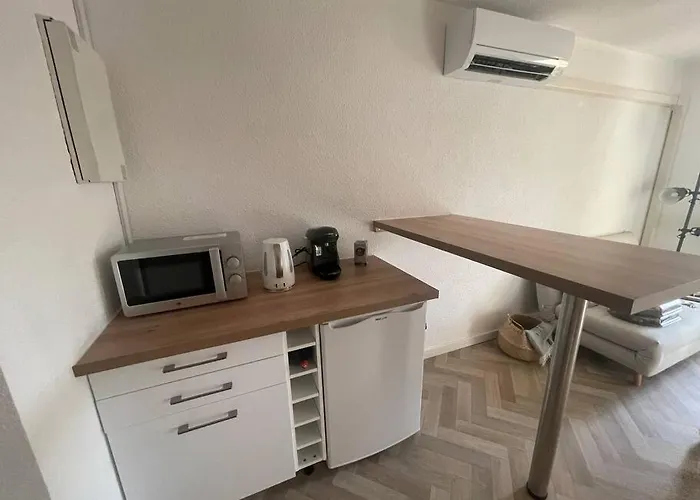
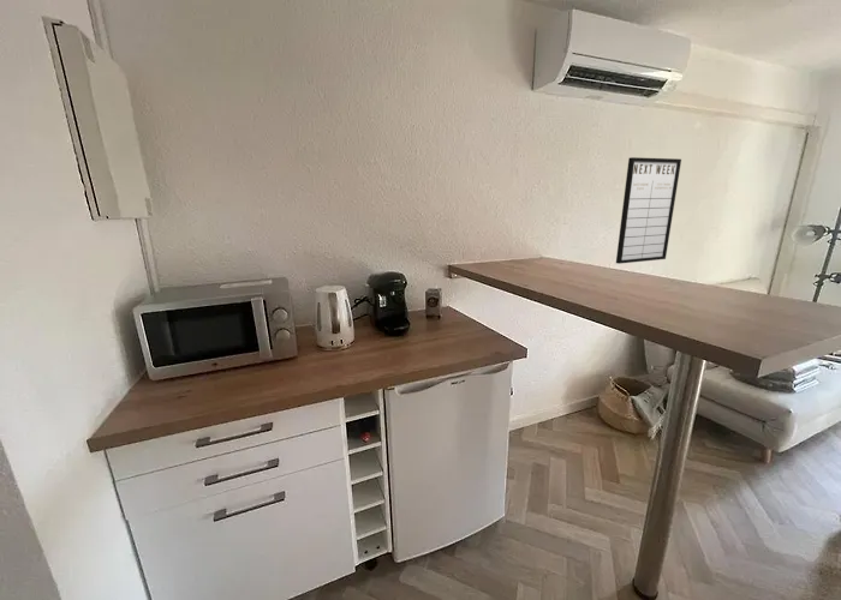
+ writing board [615,156,682,265]
